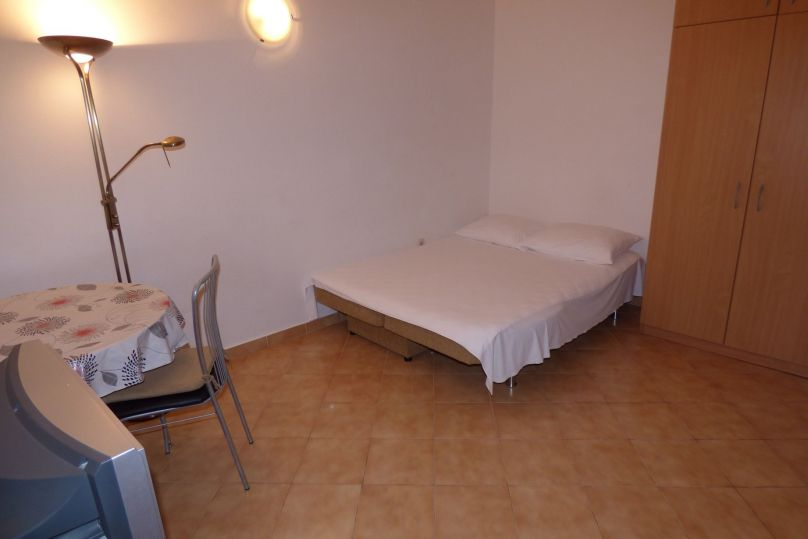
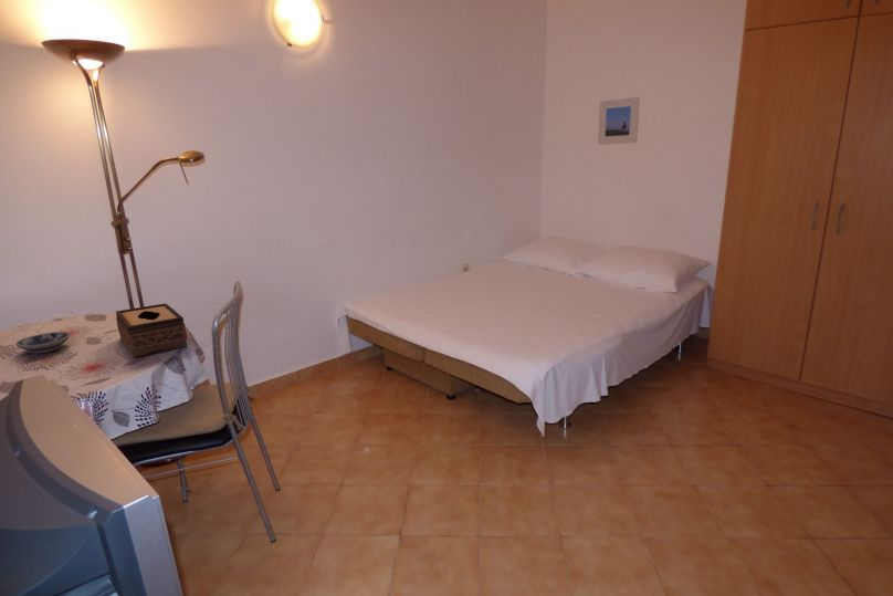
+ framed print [597,96,641,146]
+ tissue box [115,302,188,358]
+ bowl [14,331,71,354]
